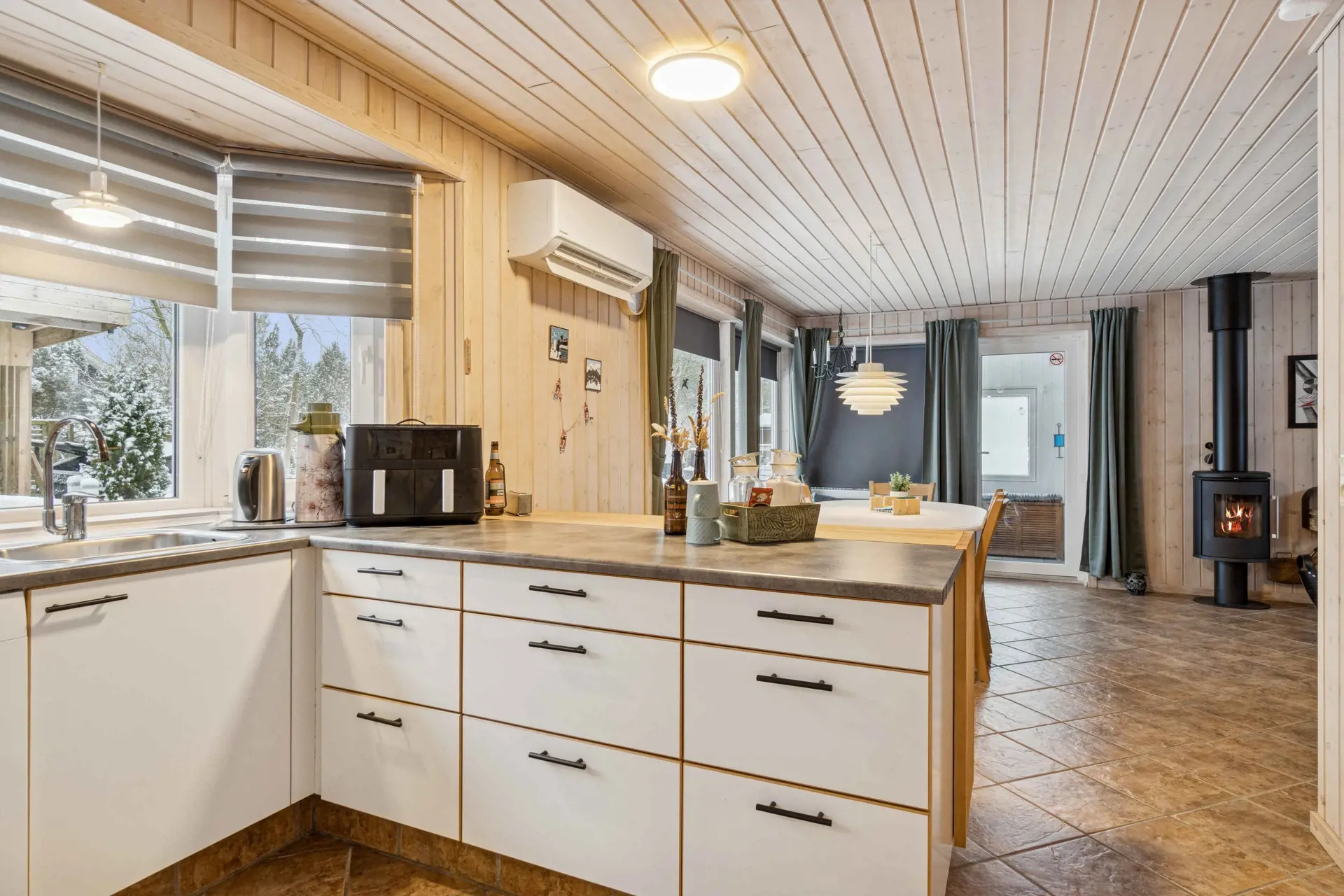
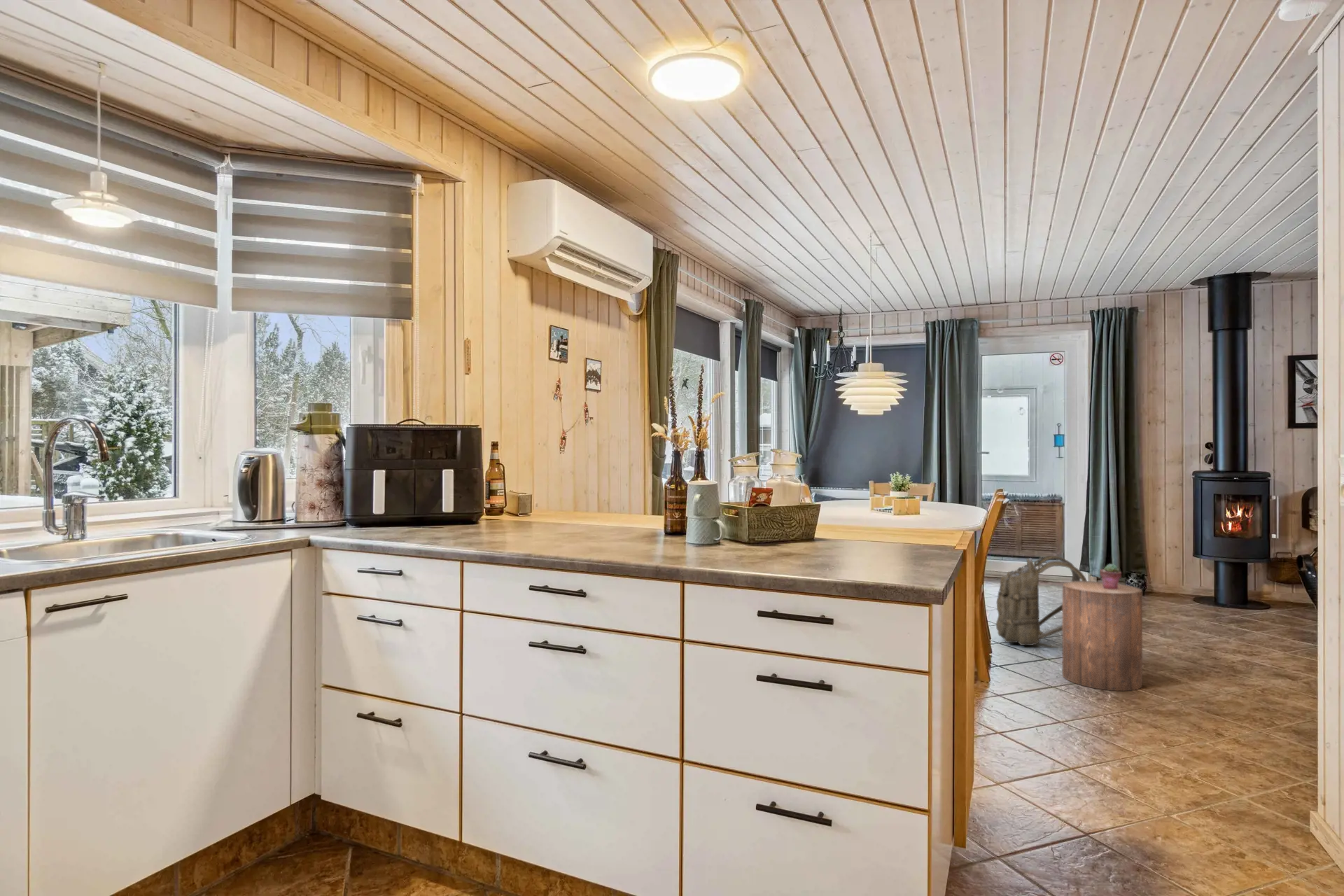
+ backpack [995,555,1088,646]
+ potted succulent [1099,563,1122,589]
+ stool [1062,580,1143,692]
